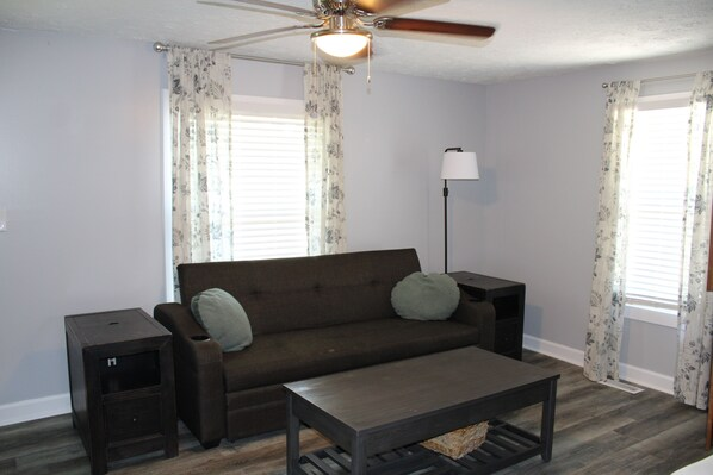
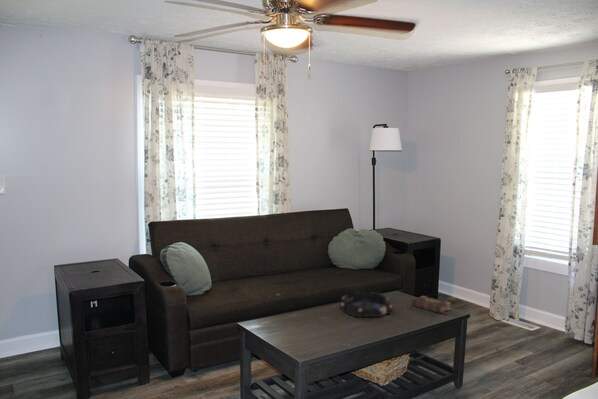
+ decorative bowl [340,291,394,318]
+ book [411,295,452,315]
